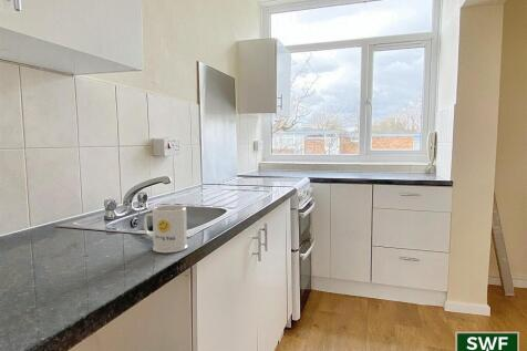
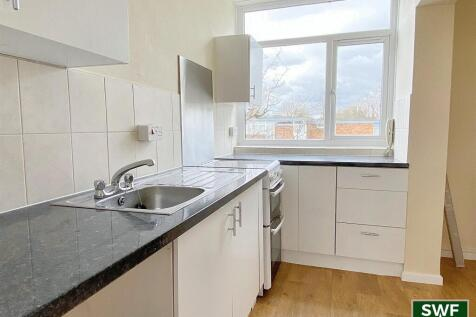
- mug [143,204,189,254]
